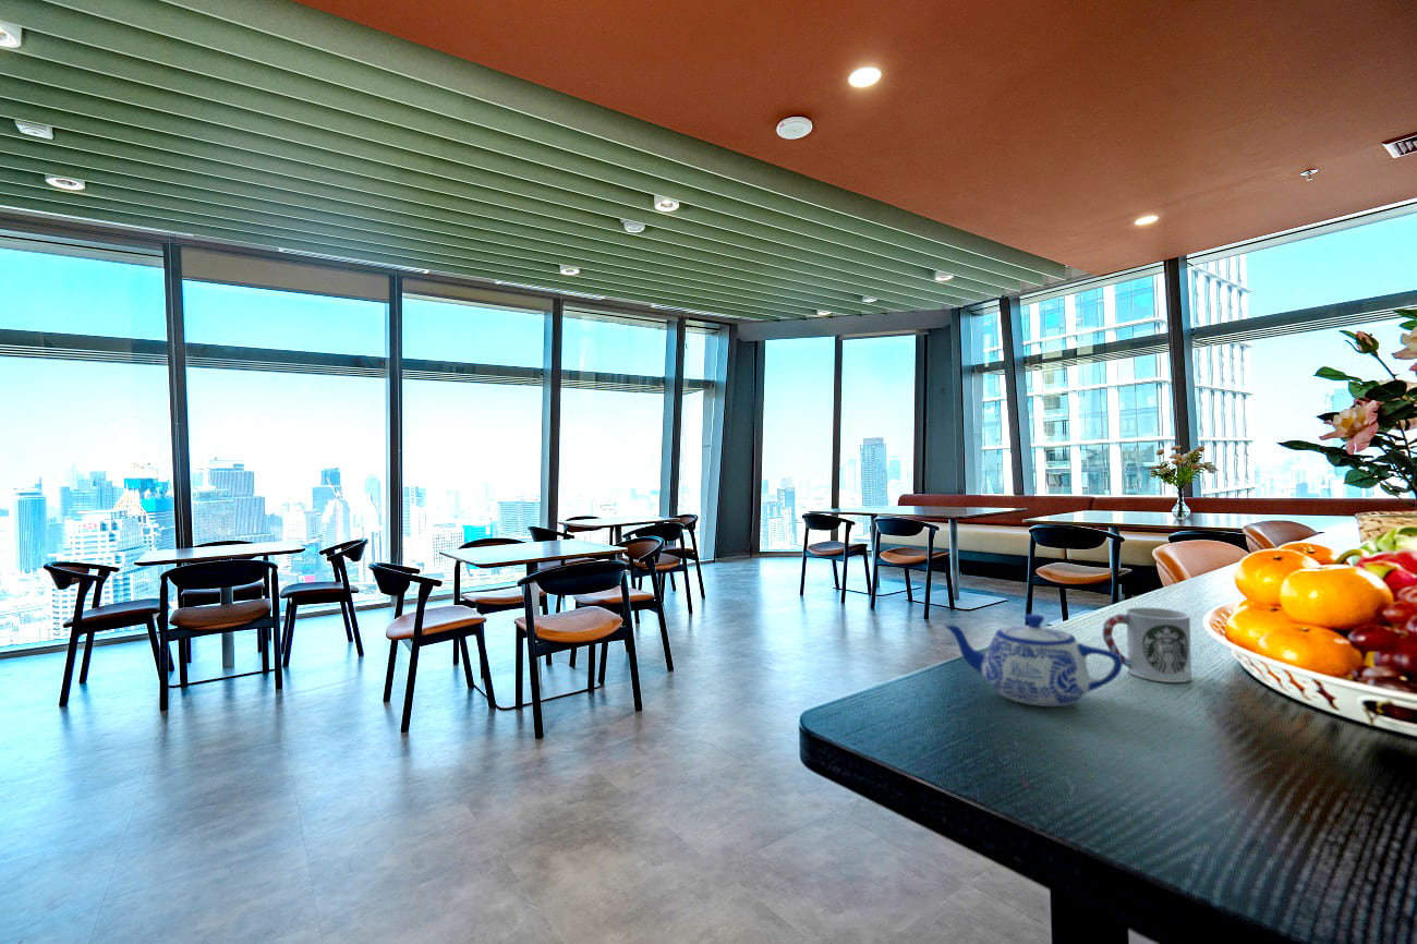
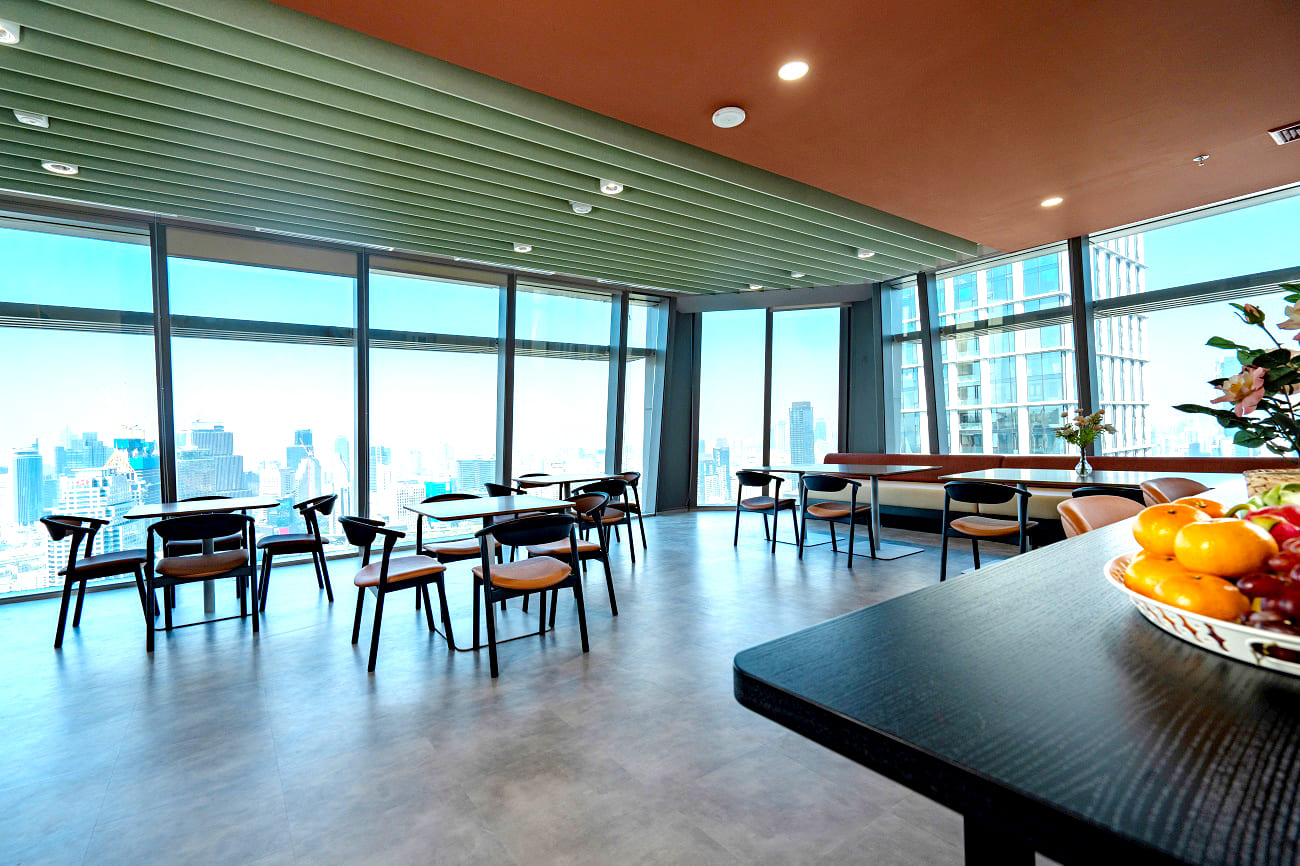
- teapot [943,613,1124,707]
- cup [1101,606,1192,683]
